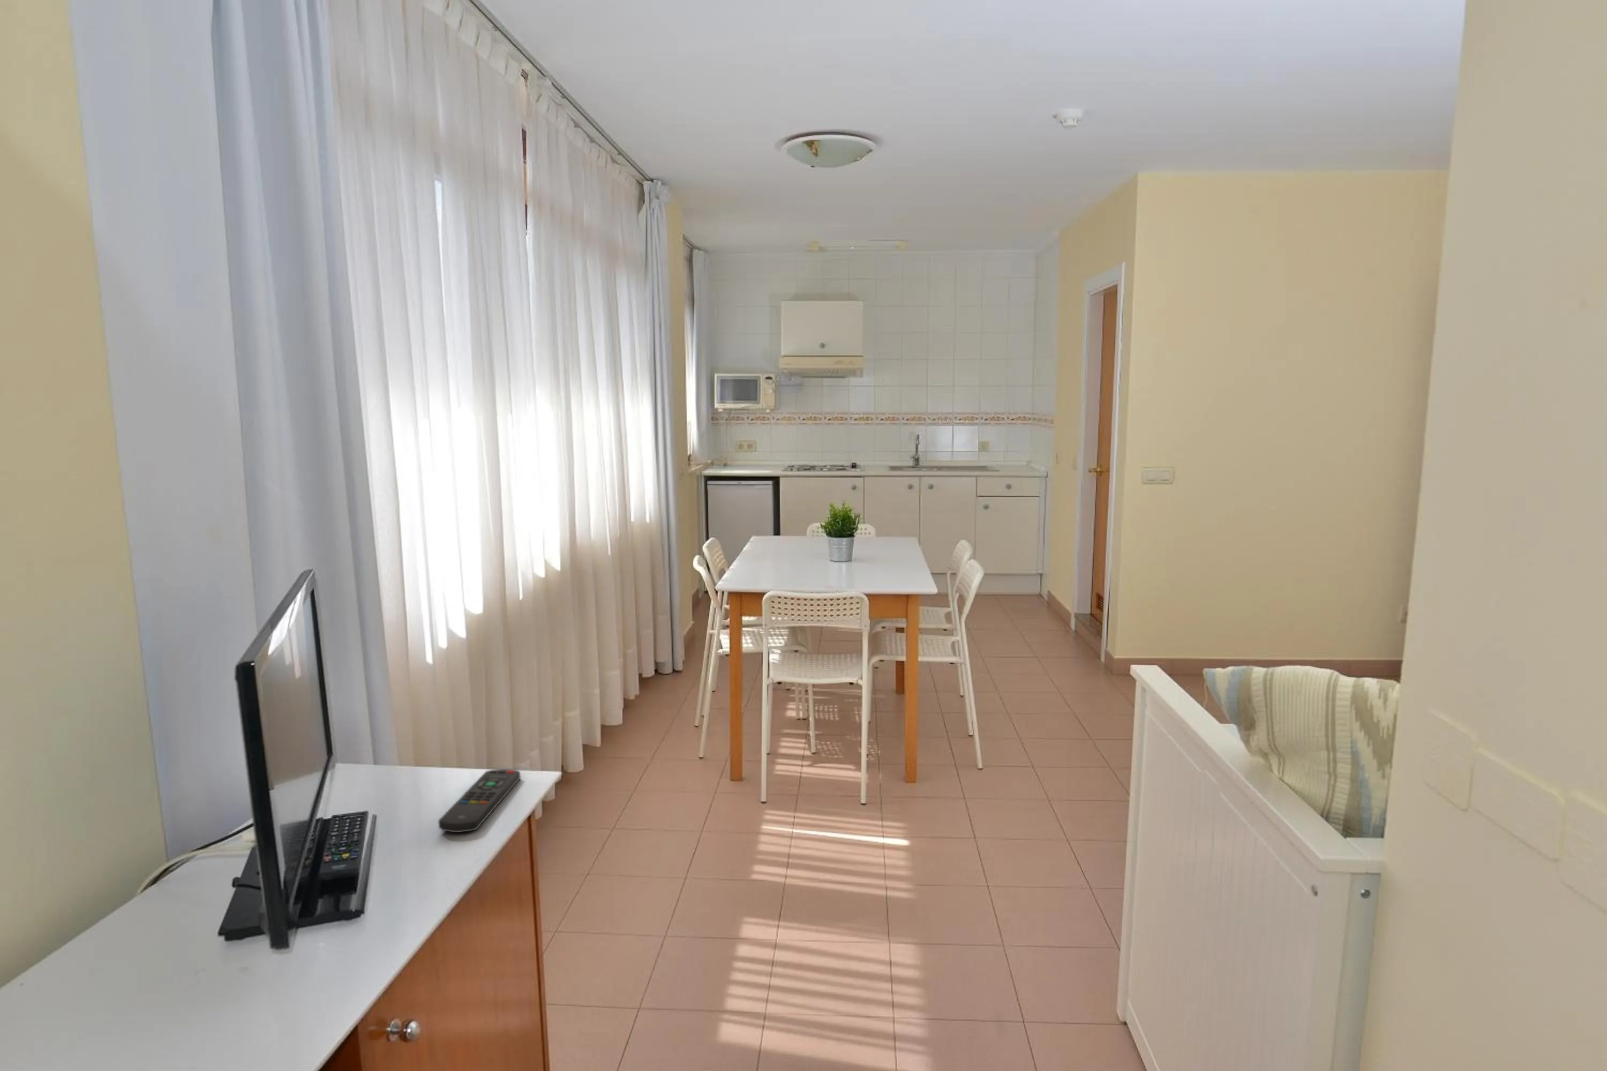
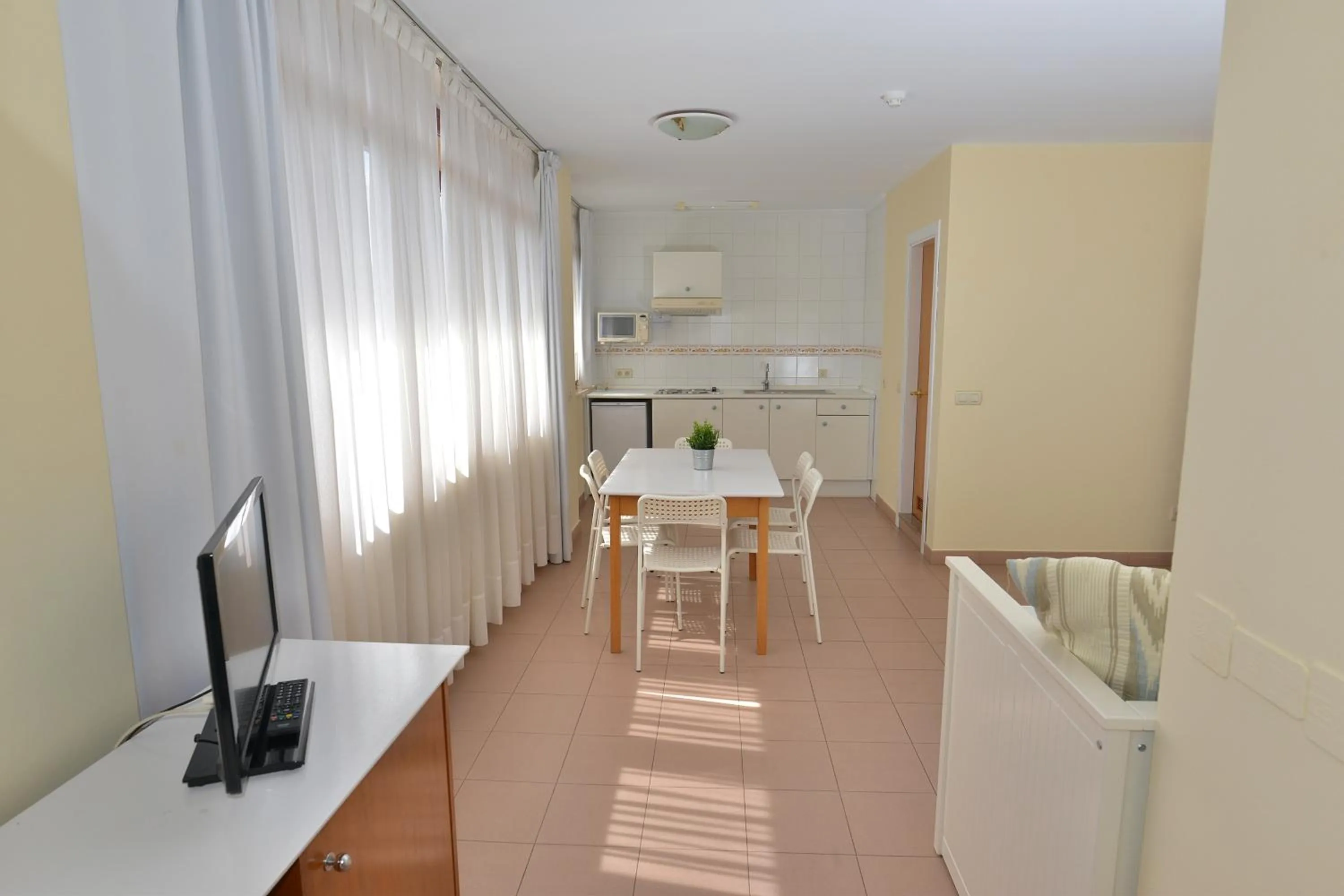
- remote control [438,769,521,833]
